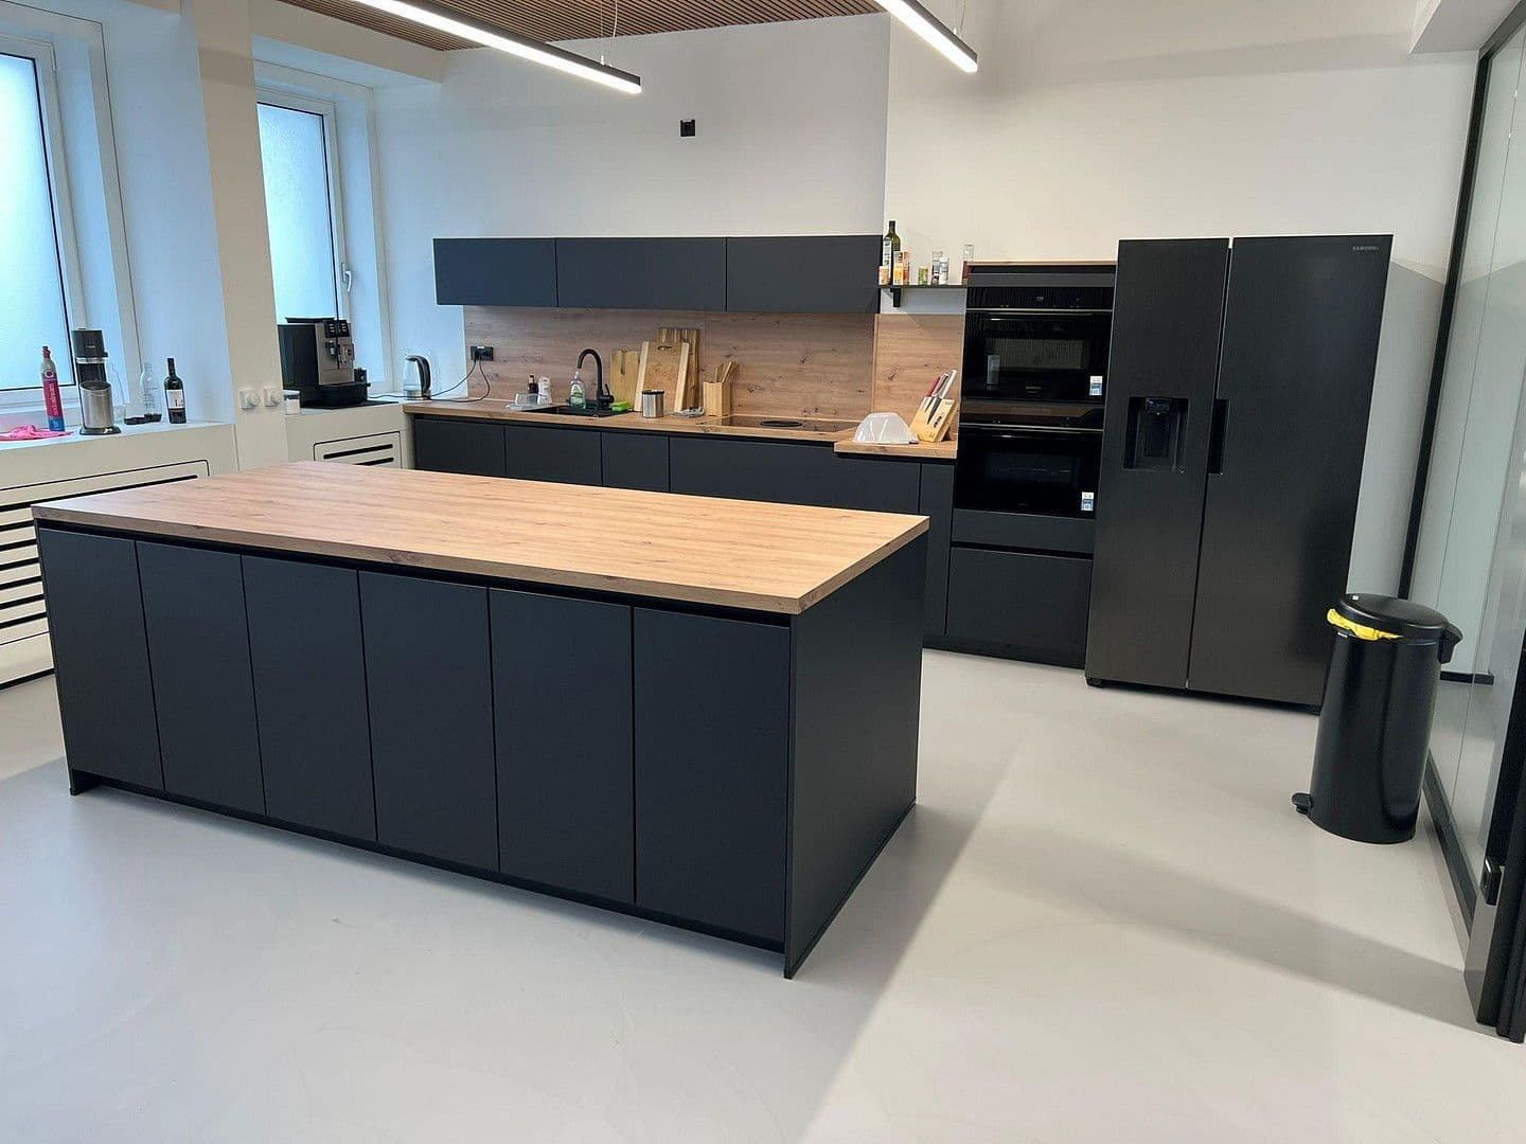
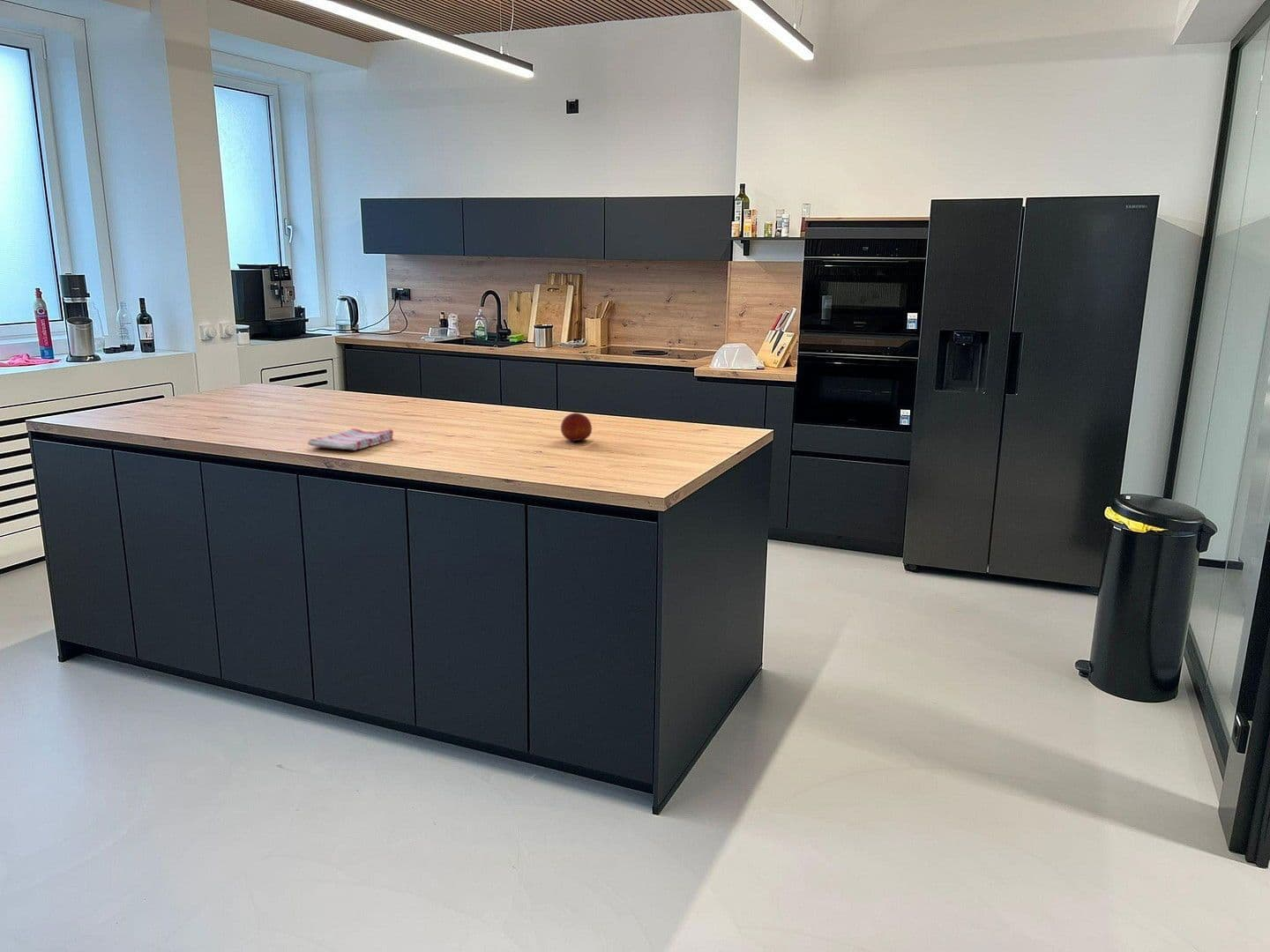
+ dish towel [307,428,394,451]
+ fruit [560,412,593,443]
